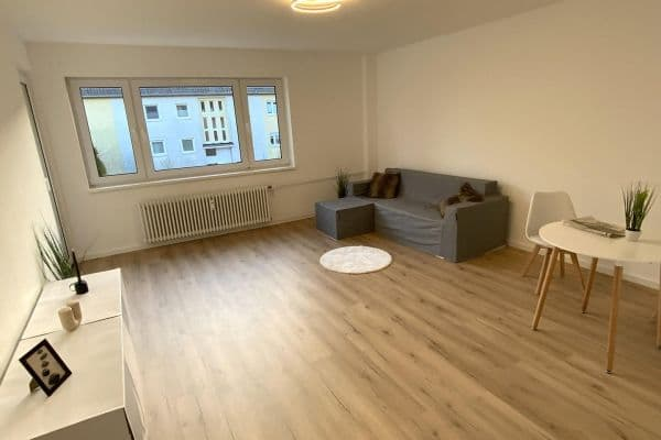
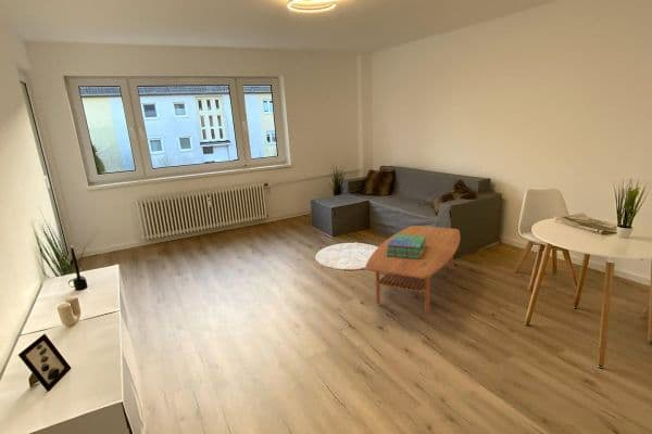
+ stack of books [386,233,427,259]
+ coffee table [364,225,462,315]
